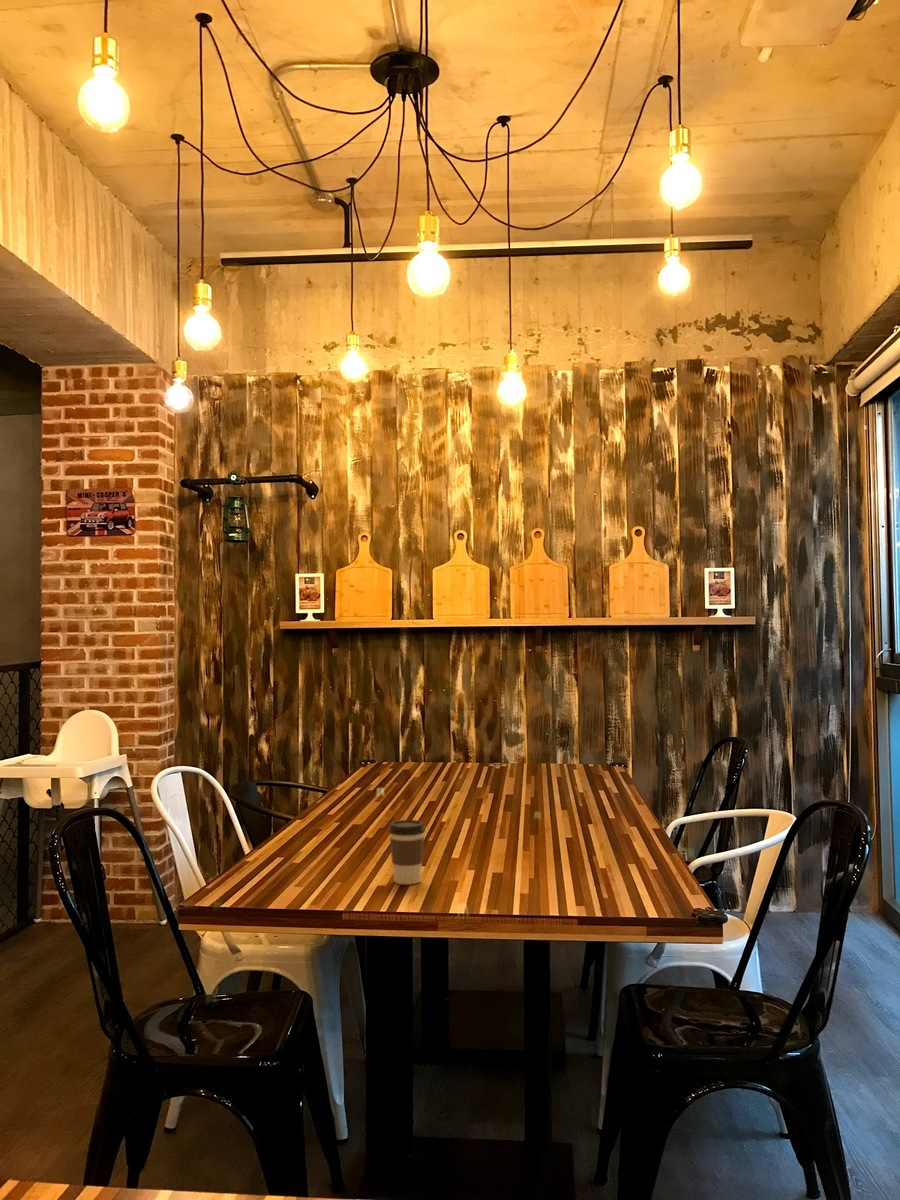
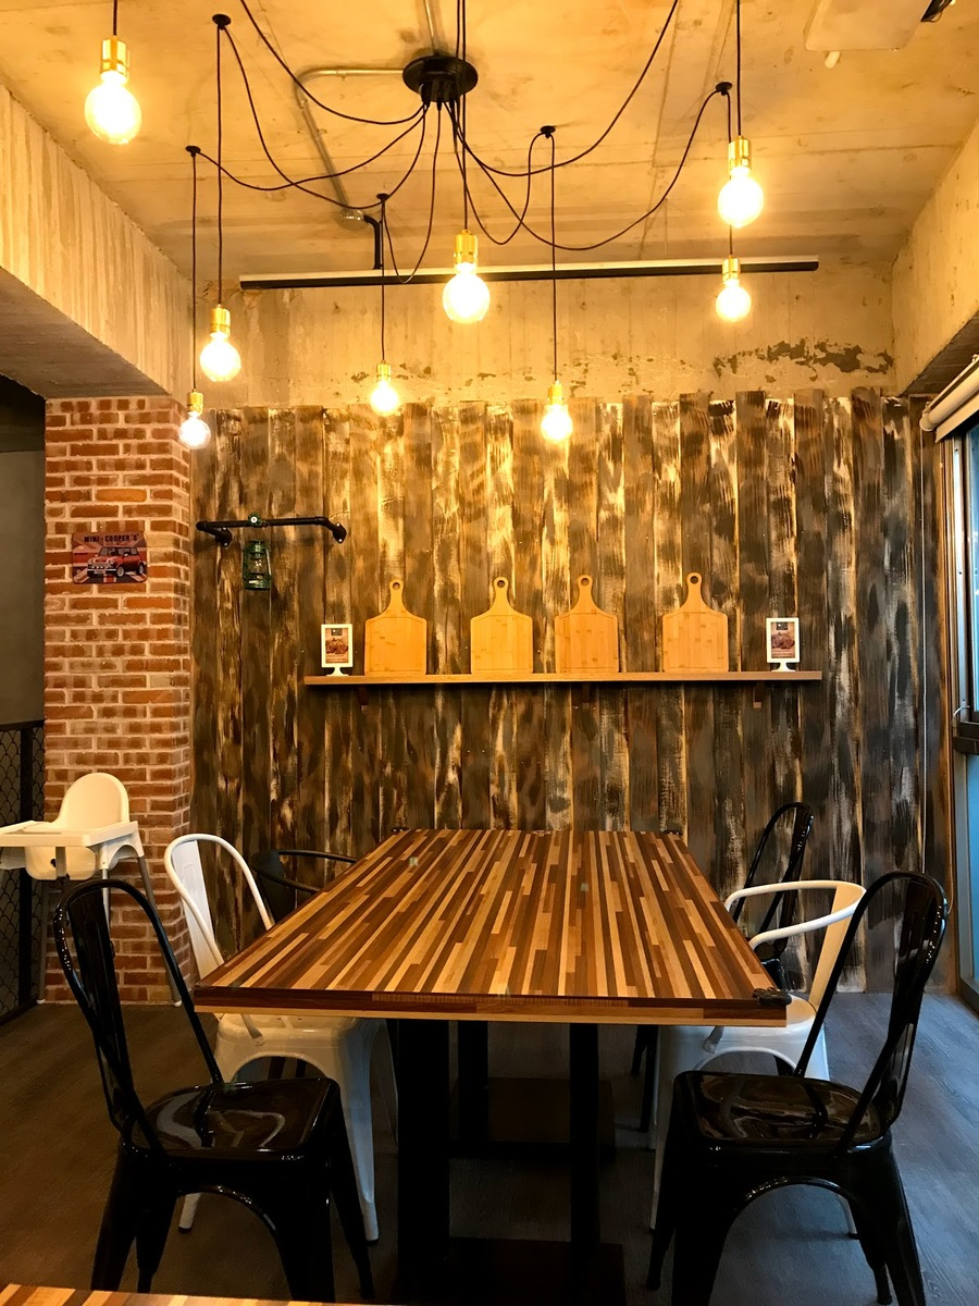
- coffee cup [388,819,426,886]
